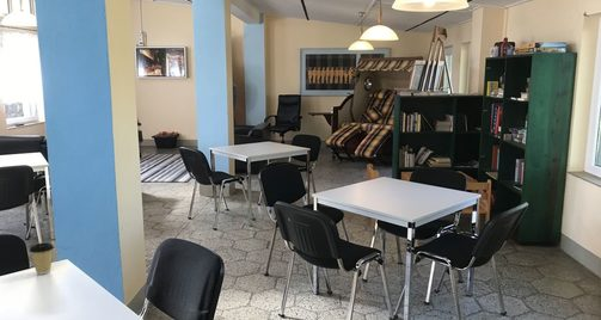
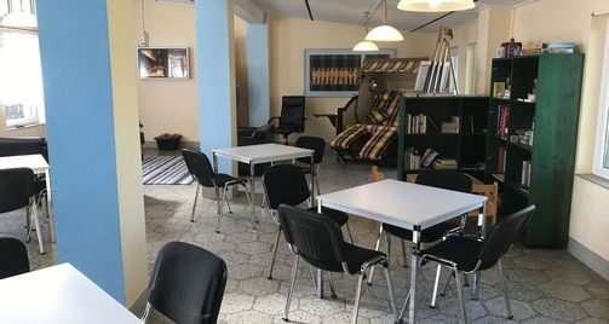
- coffee cup [29,241,55,276]
